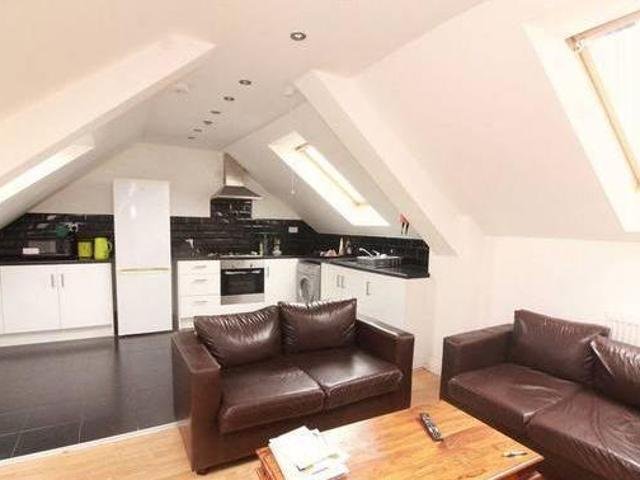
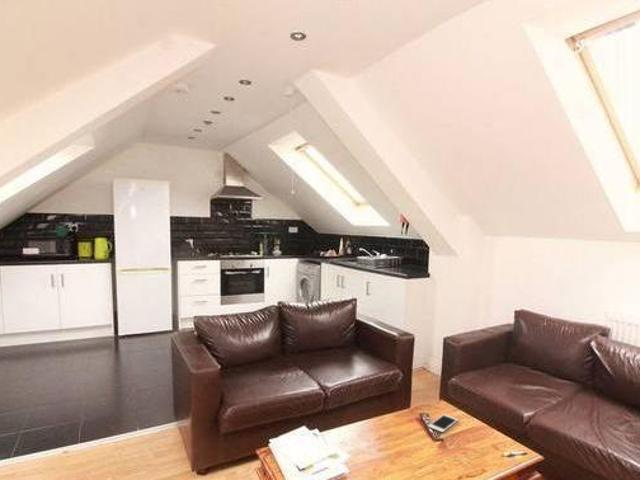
+ cell phone [427,413,459,433]
